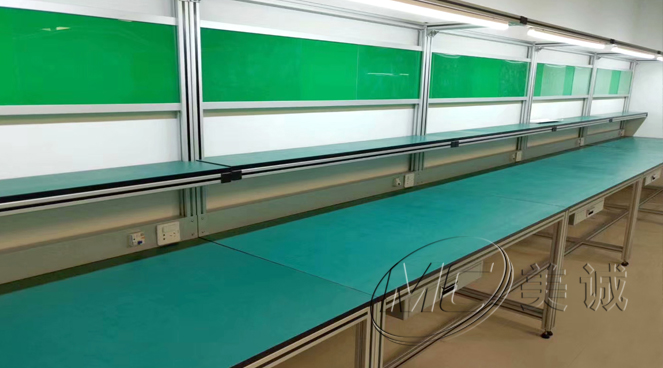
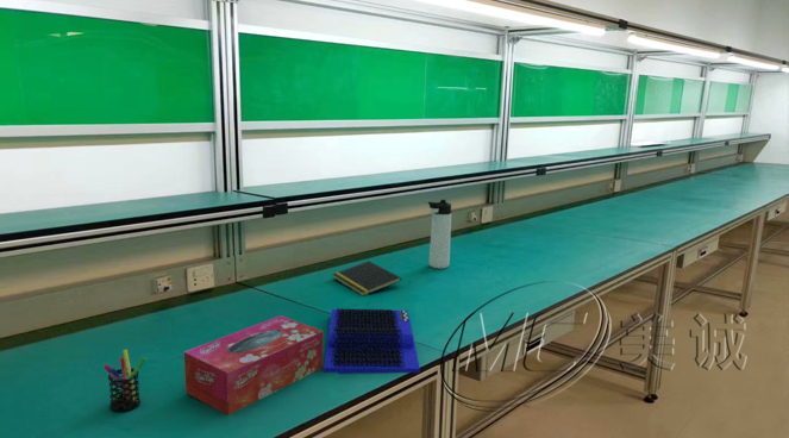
+ thermos bottle [427,199,452,270]
+ pen holder [102,349,148,413]
+ acupressure mat [323,307,421,375]
+ notepad [331,259,402,296]
+ tissue box [183,314,324,417]
